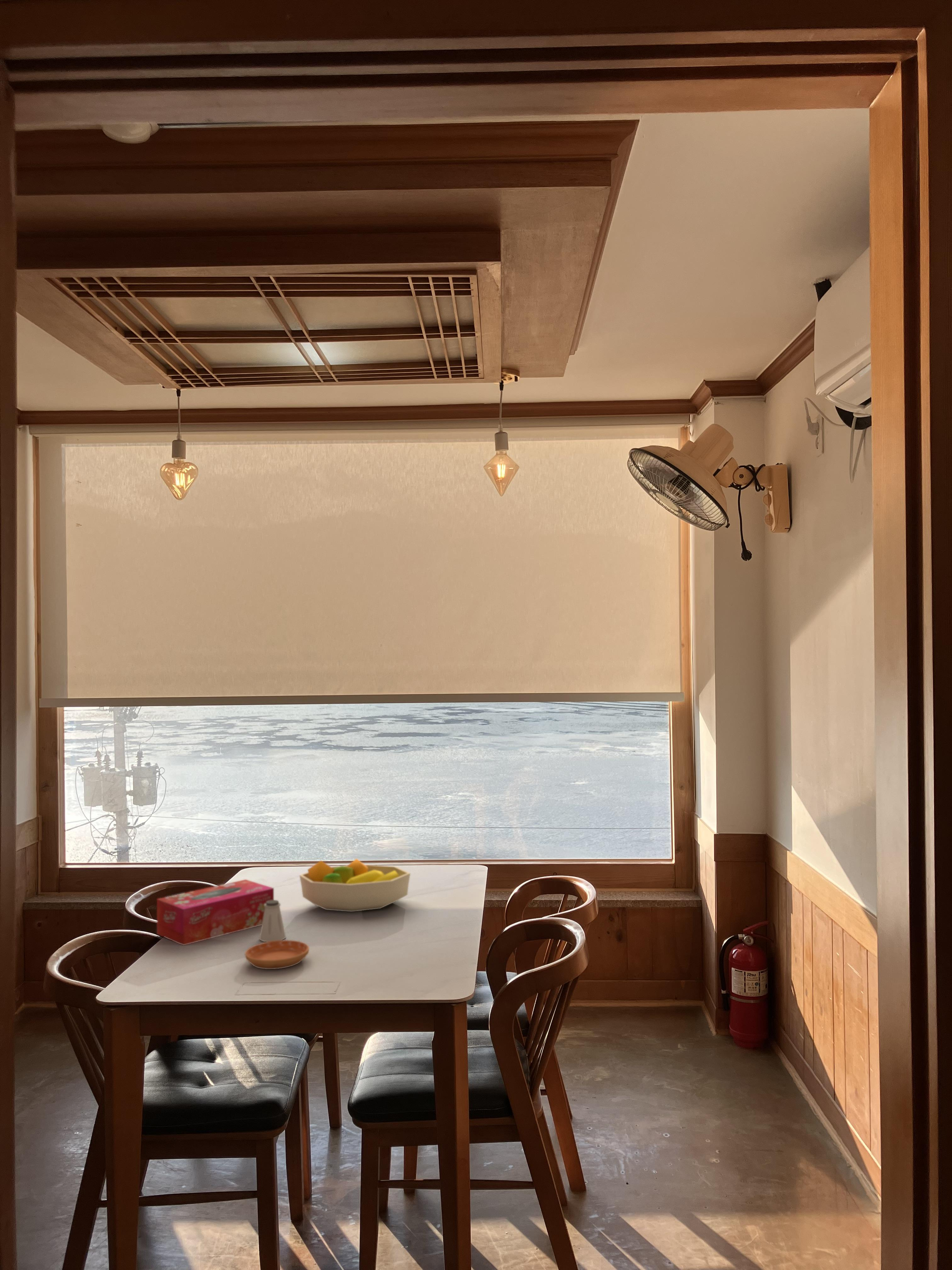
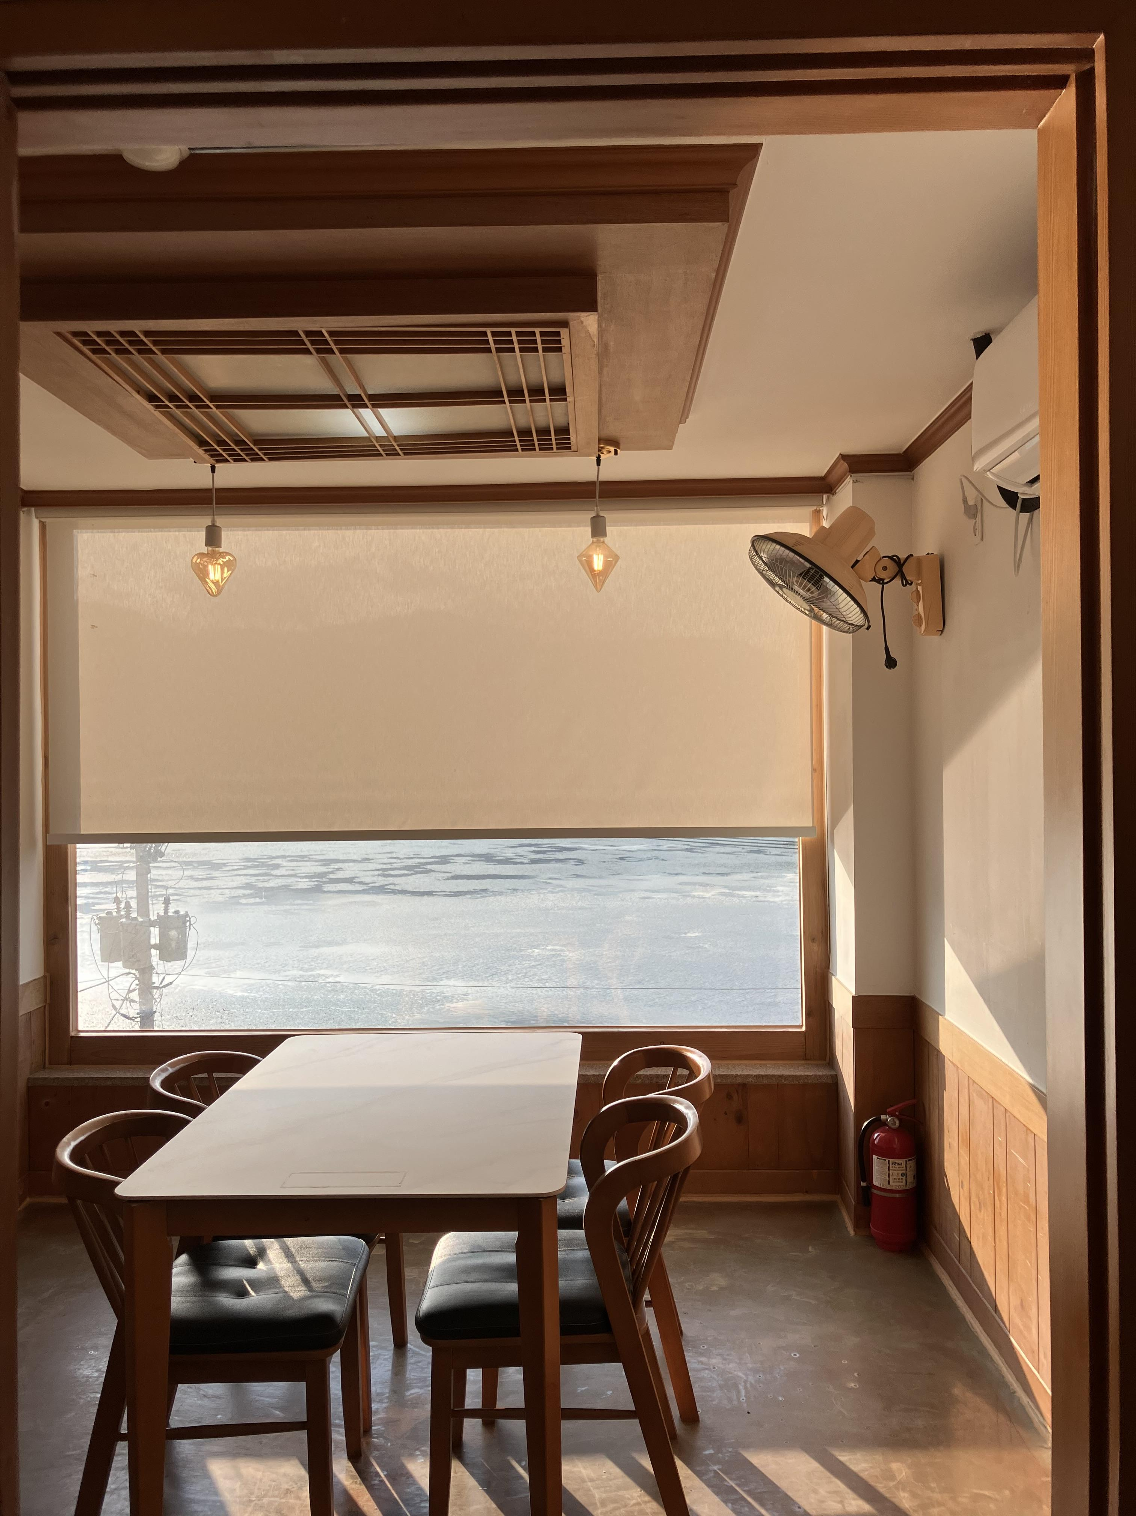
- fruit bowl [299,858,411,912]
- saltshaker [259,900,286,942]
- tissue box [156,879,274,946]
- saucer [245,940,309,970]
